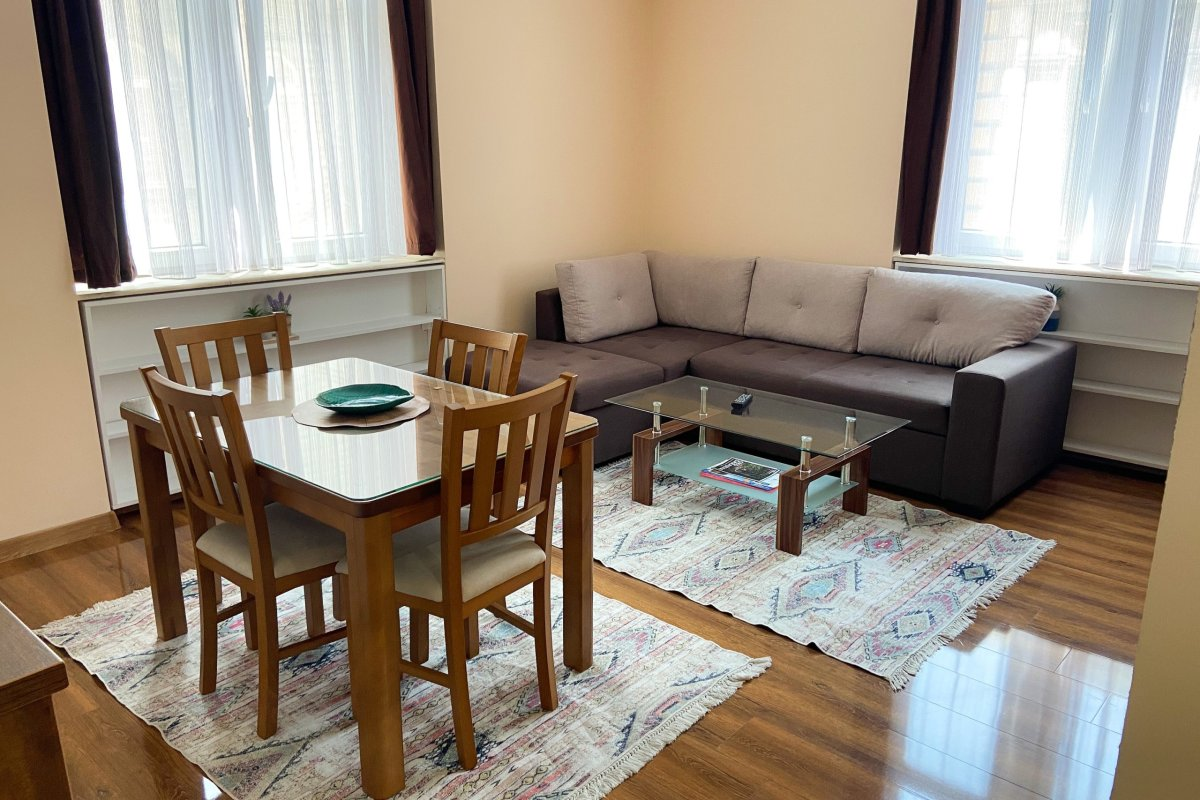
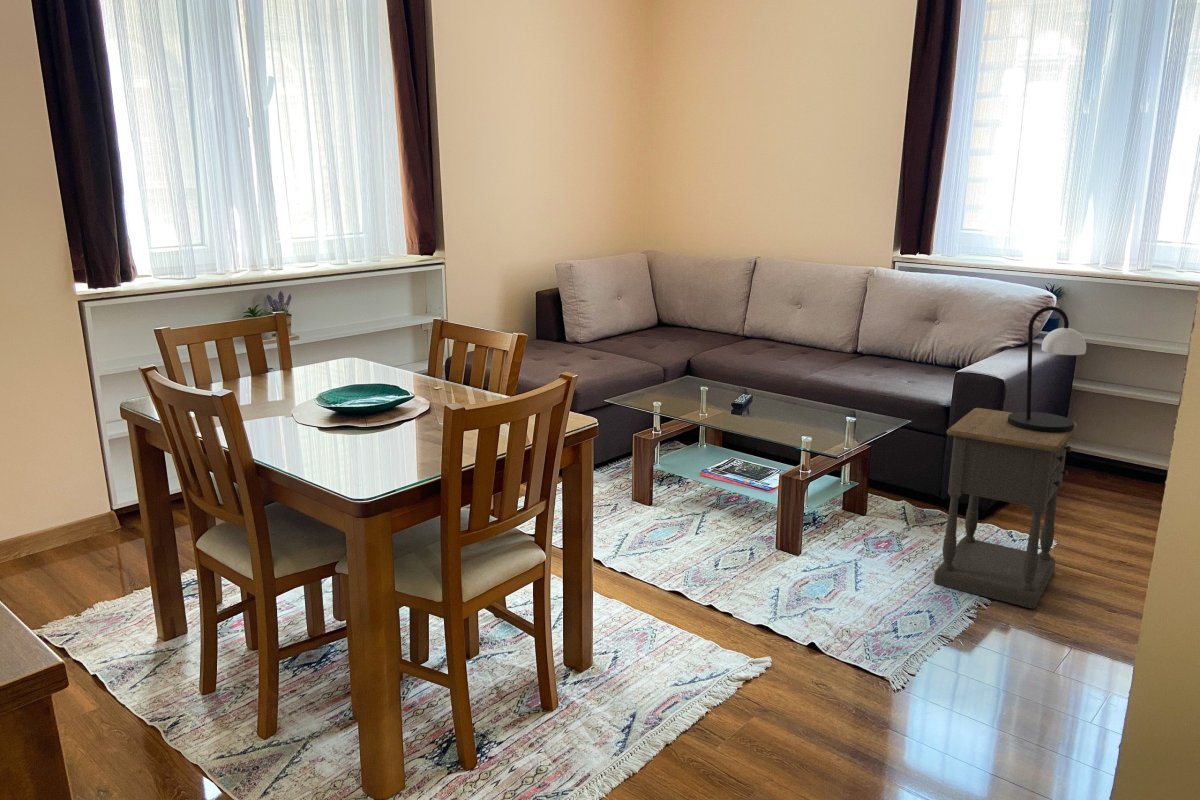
+ table lamp [1008,305,1087,433]
+ nightstand [933,407,1078,609]
